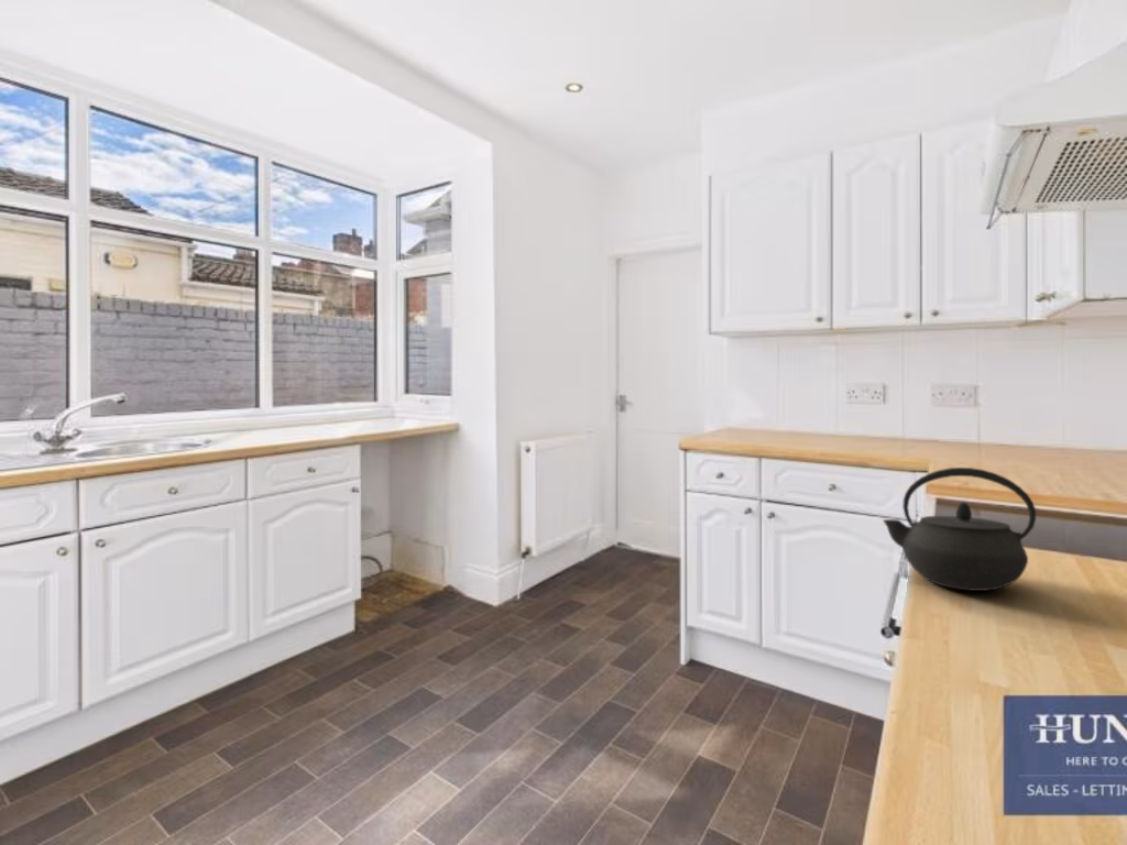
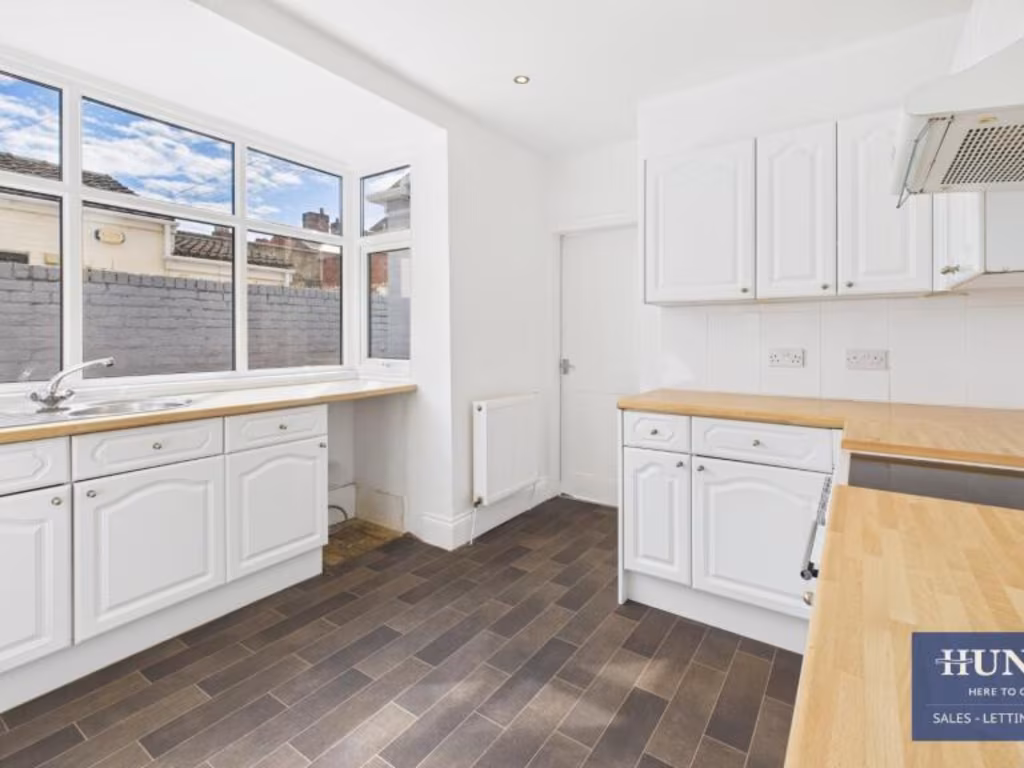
- kettle [882,467,1037,592]
